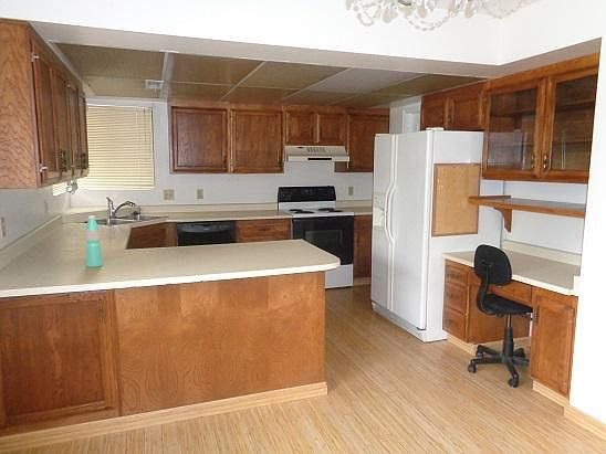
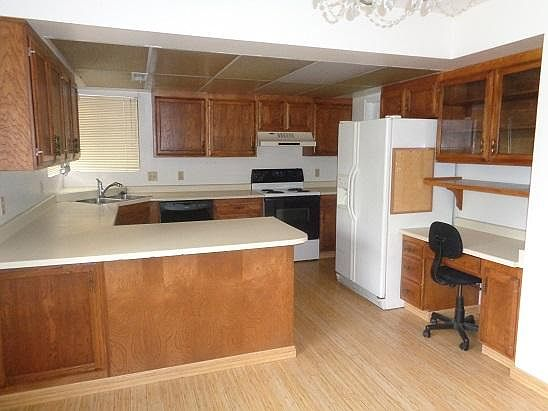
- water bottle [84,214,104,268]
